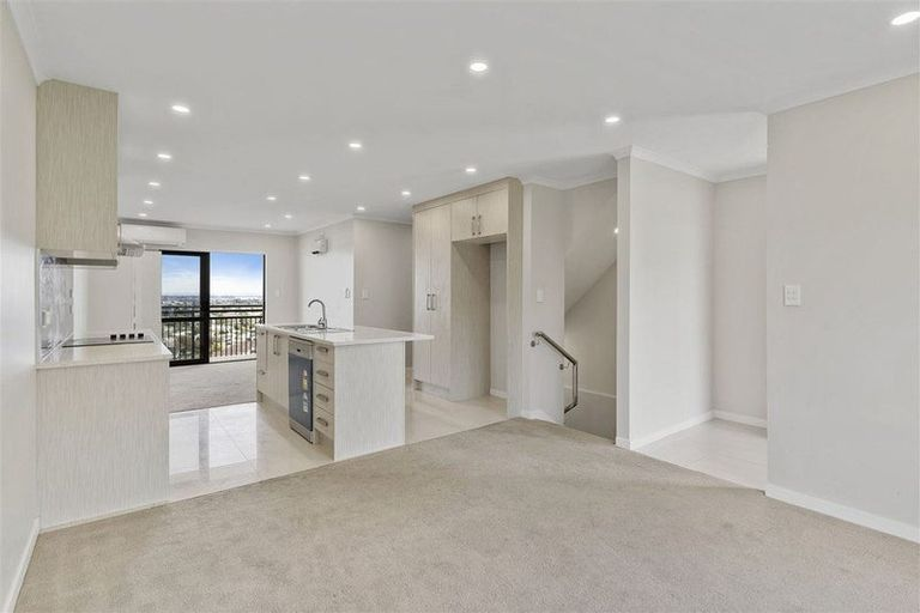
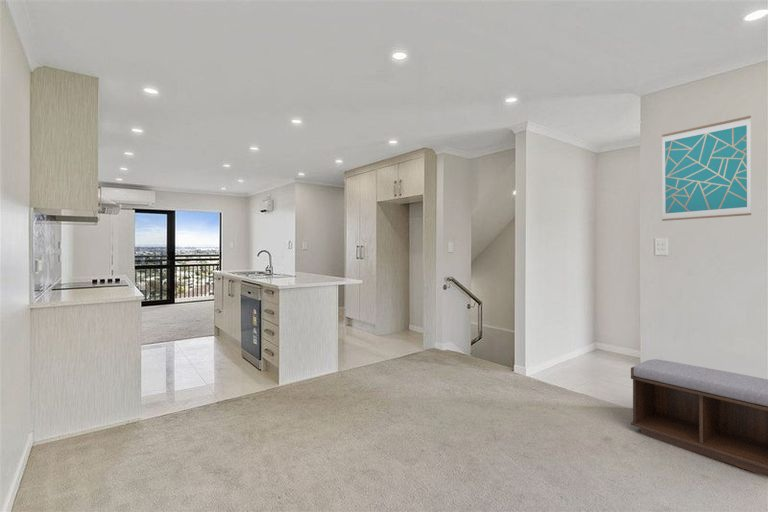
+ wall art [661,115,752,222]
+ bench [630,358,768,477]
